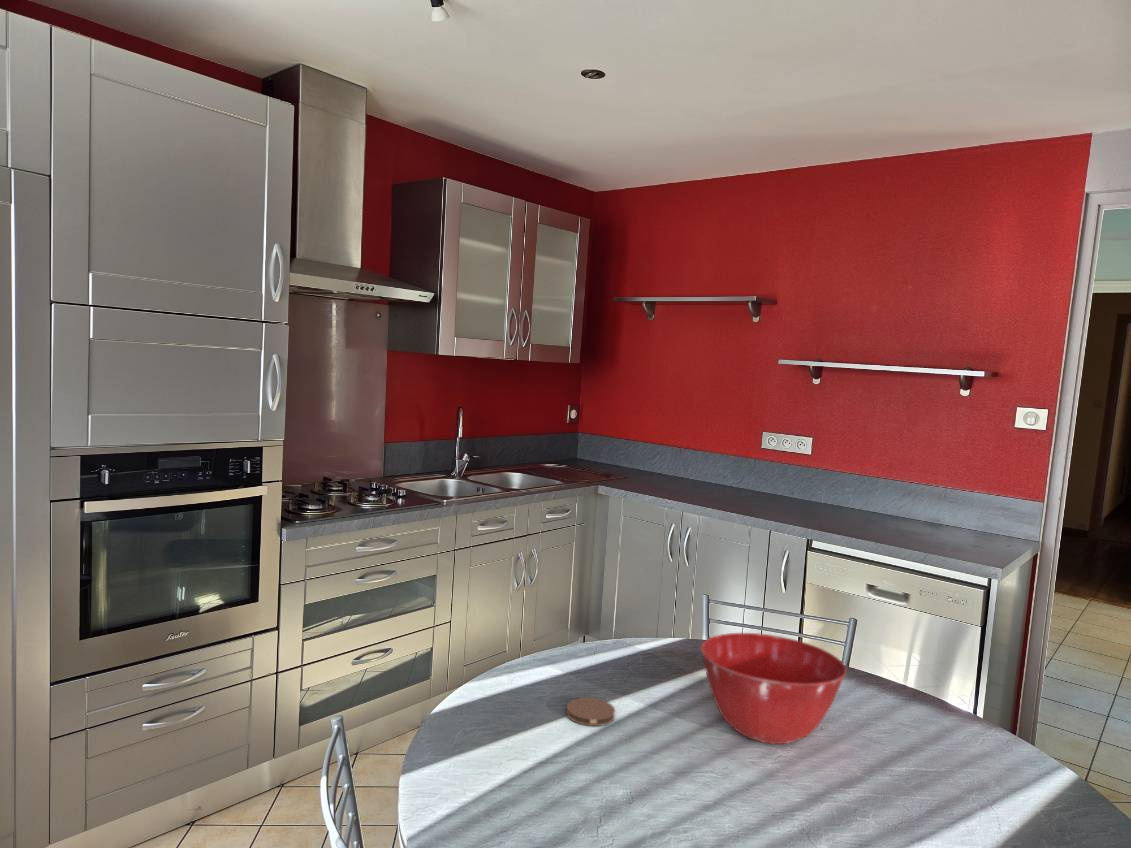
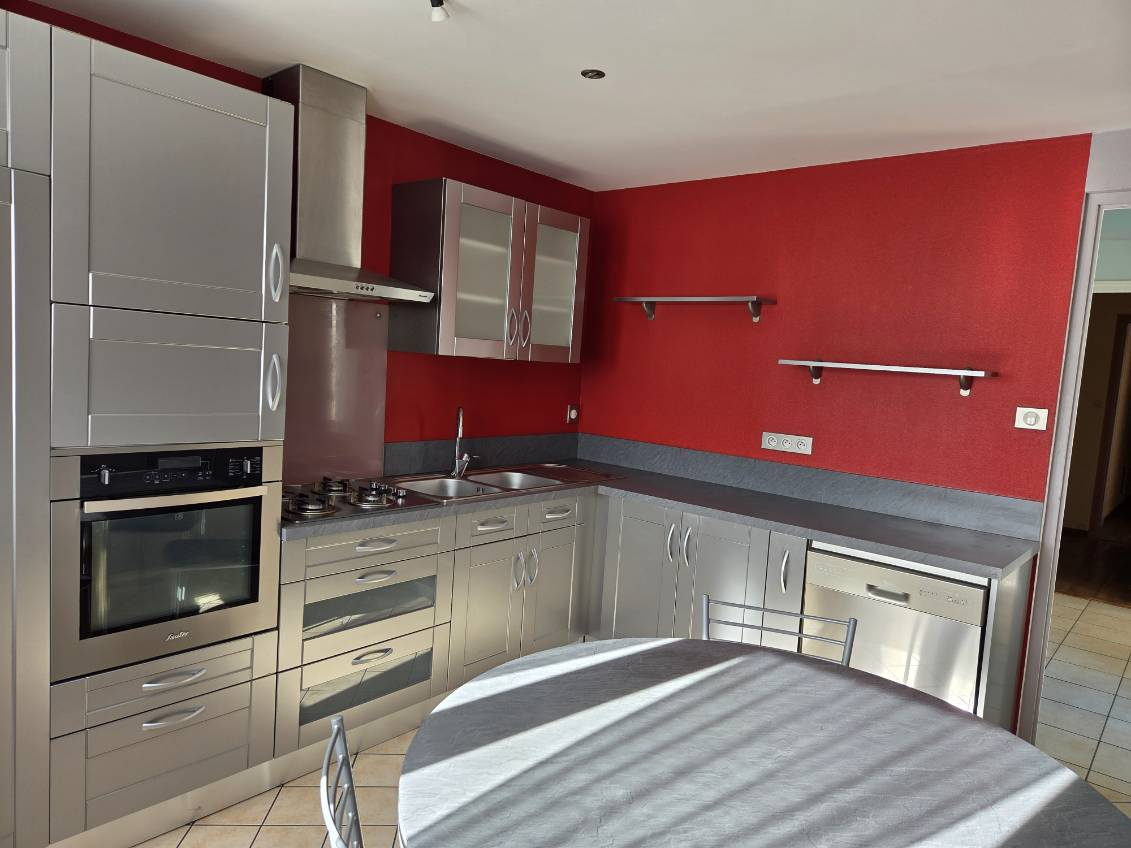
- coaster [565,697,616,727]
- mixing bowl [700,632,848,745]
